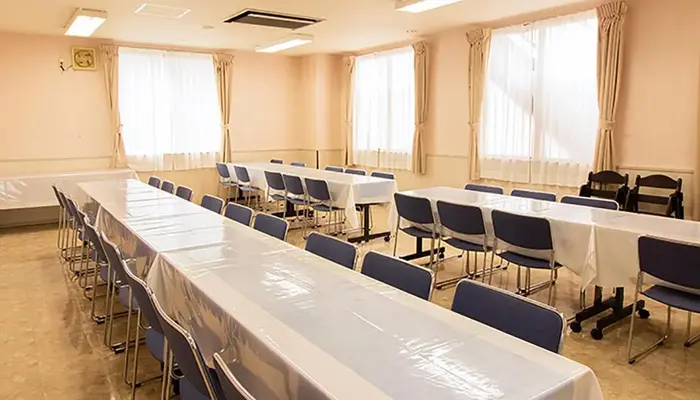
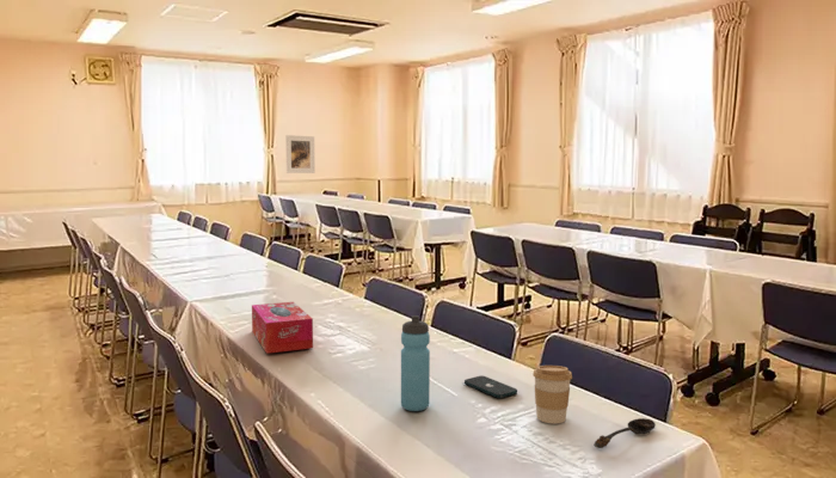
+ tissue box [251,301,314,355]
+ water bottle [400,314,431,412]
+ spoon [592,417,657,449]
+ smartphone [463,374,518,399]
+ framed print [284,134,316,174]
+ coffee cup [531,364,573,424]
